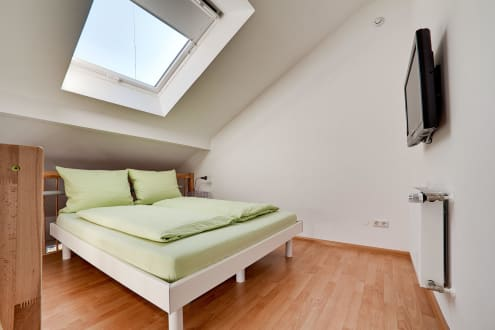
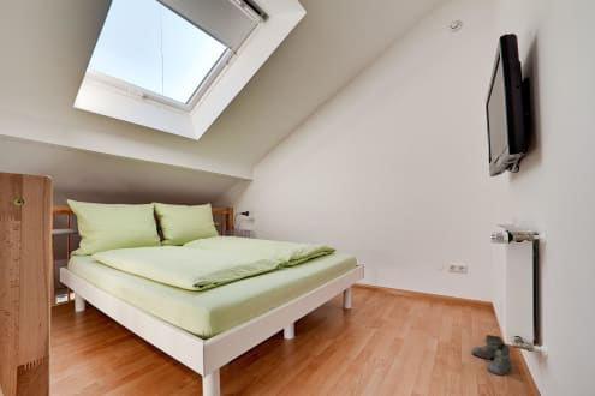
+ boots [471,334,514,377]
